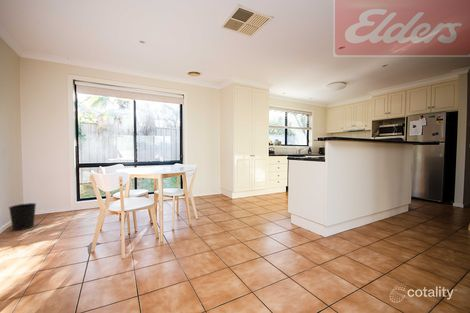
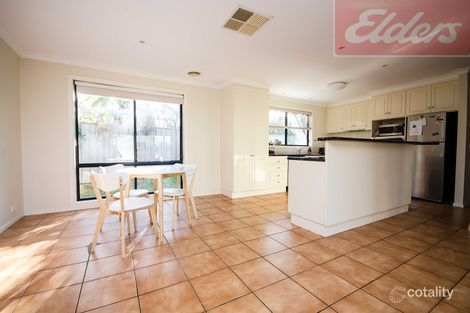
- wastebasket [8,202,37,231]
